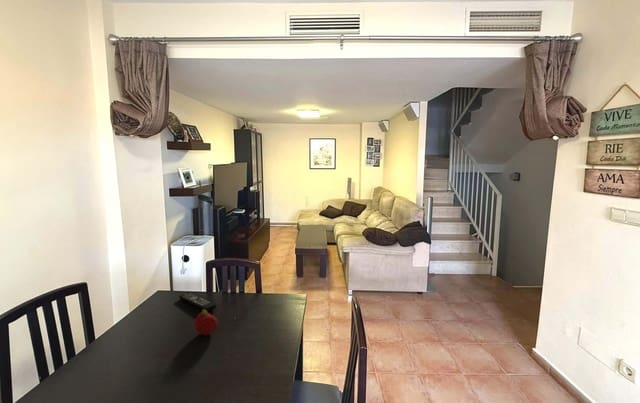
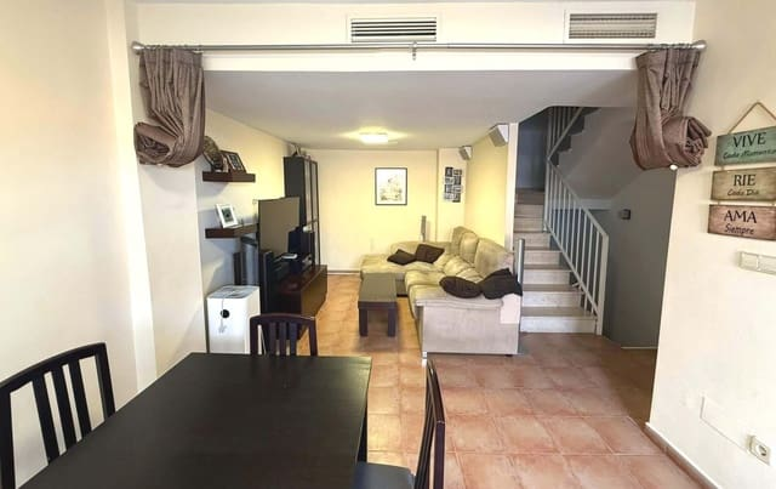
- fruit [194,310,218,336]
- remote control [178,291,218,313]
